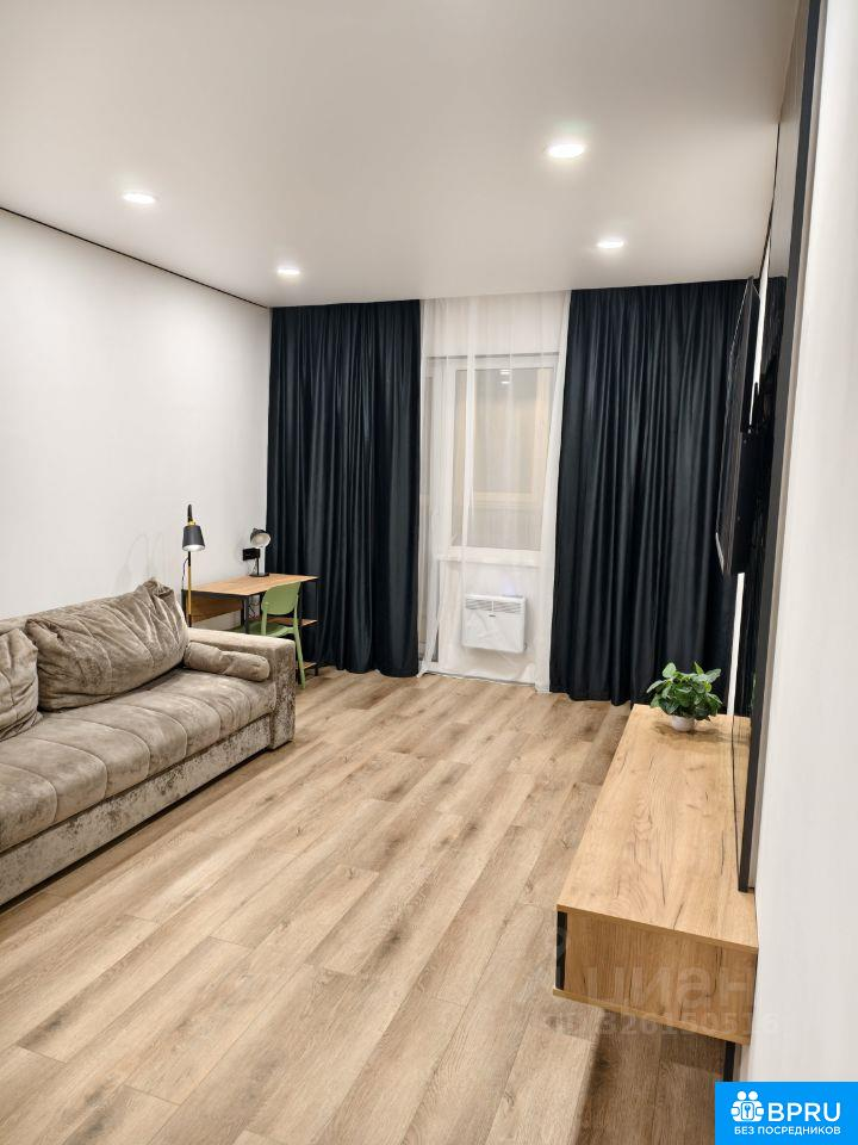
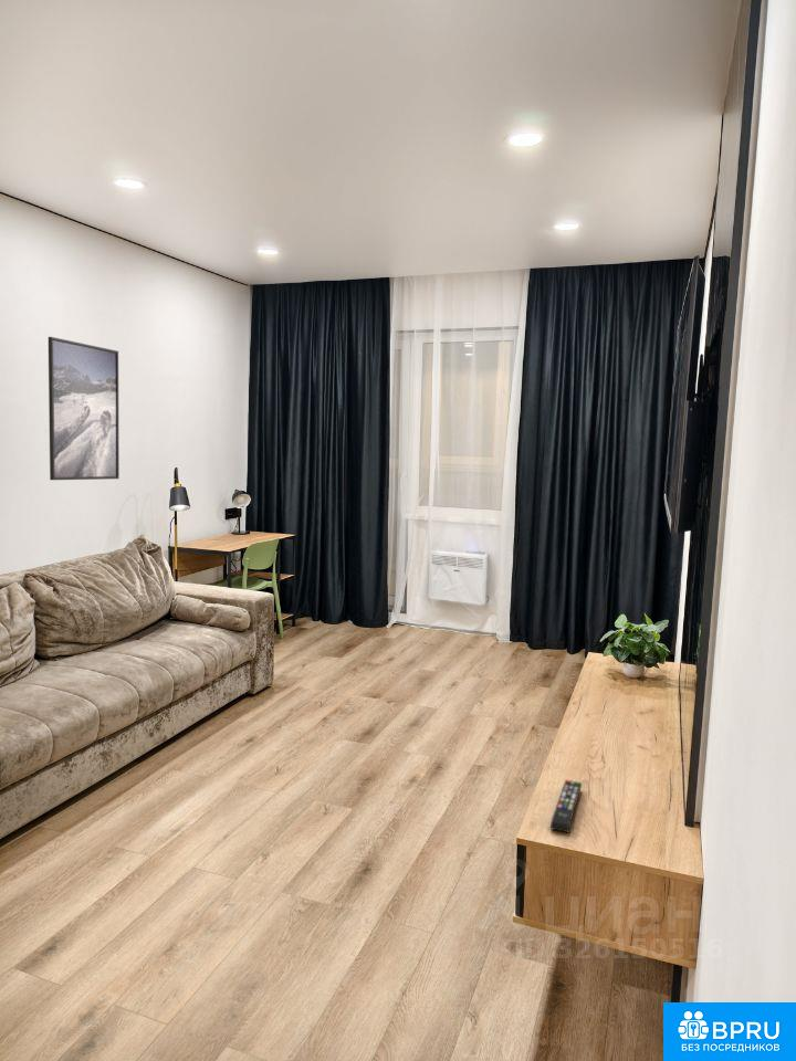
+ remote control [549,779,583,833]
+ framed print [48,336,121,481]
